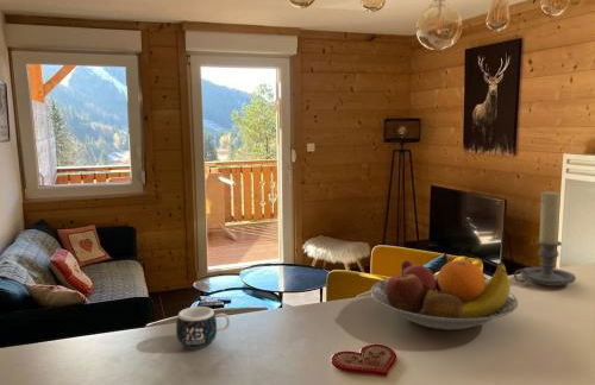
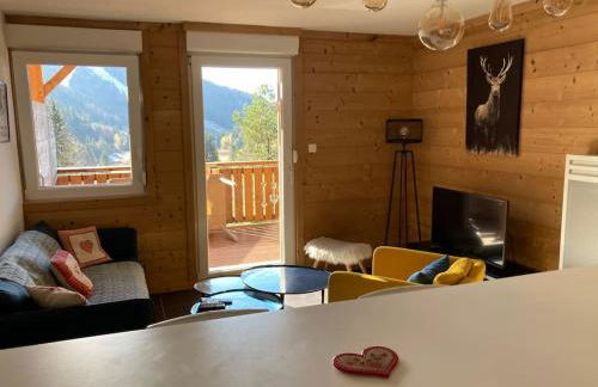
- fruit bowl [370,259,519,332]
- mug [175,305,231,349]
- candle holder [513,191,577,288]
